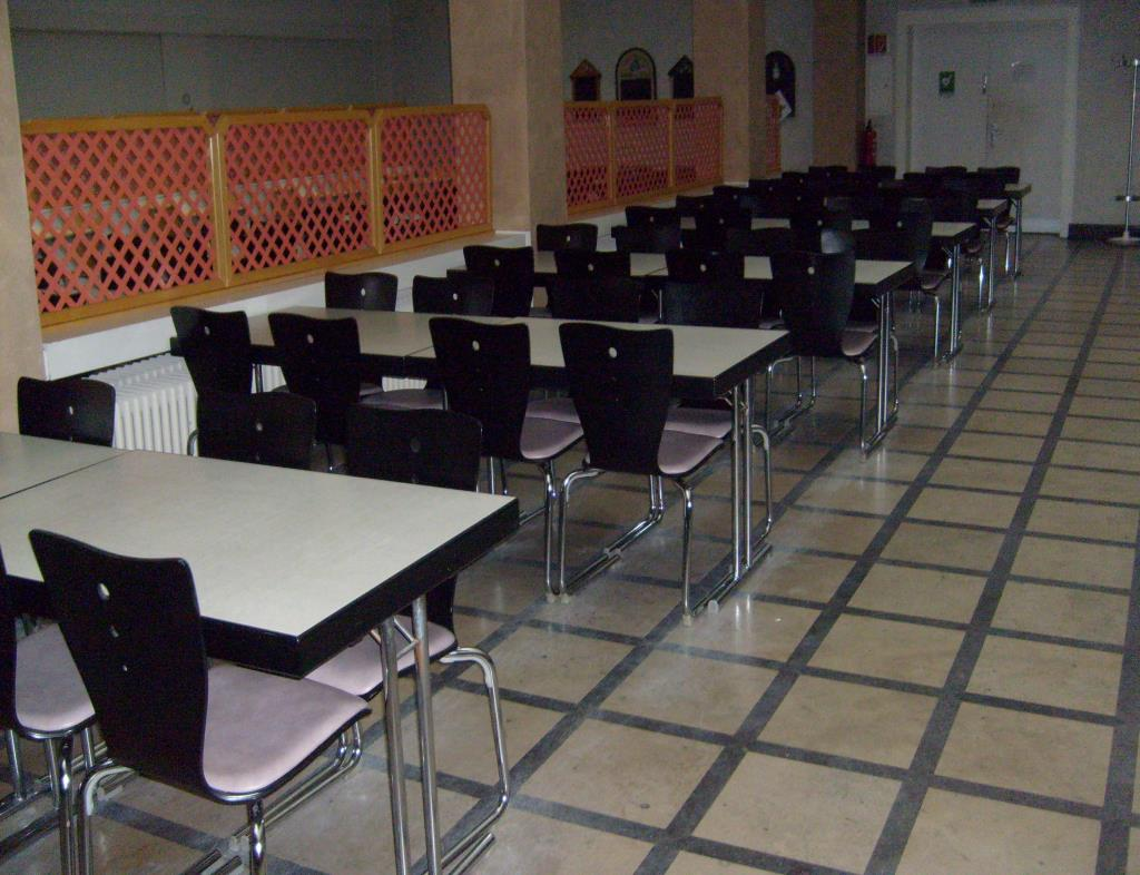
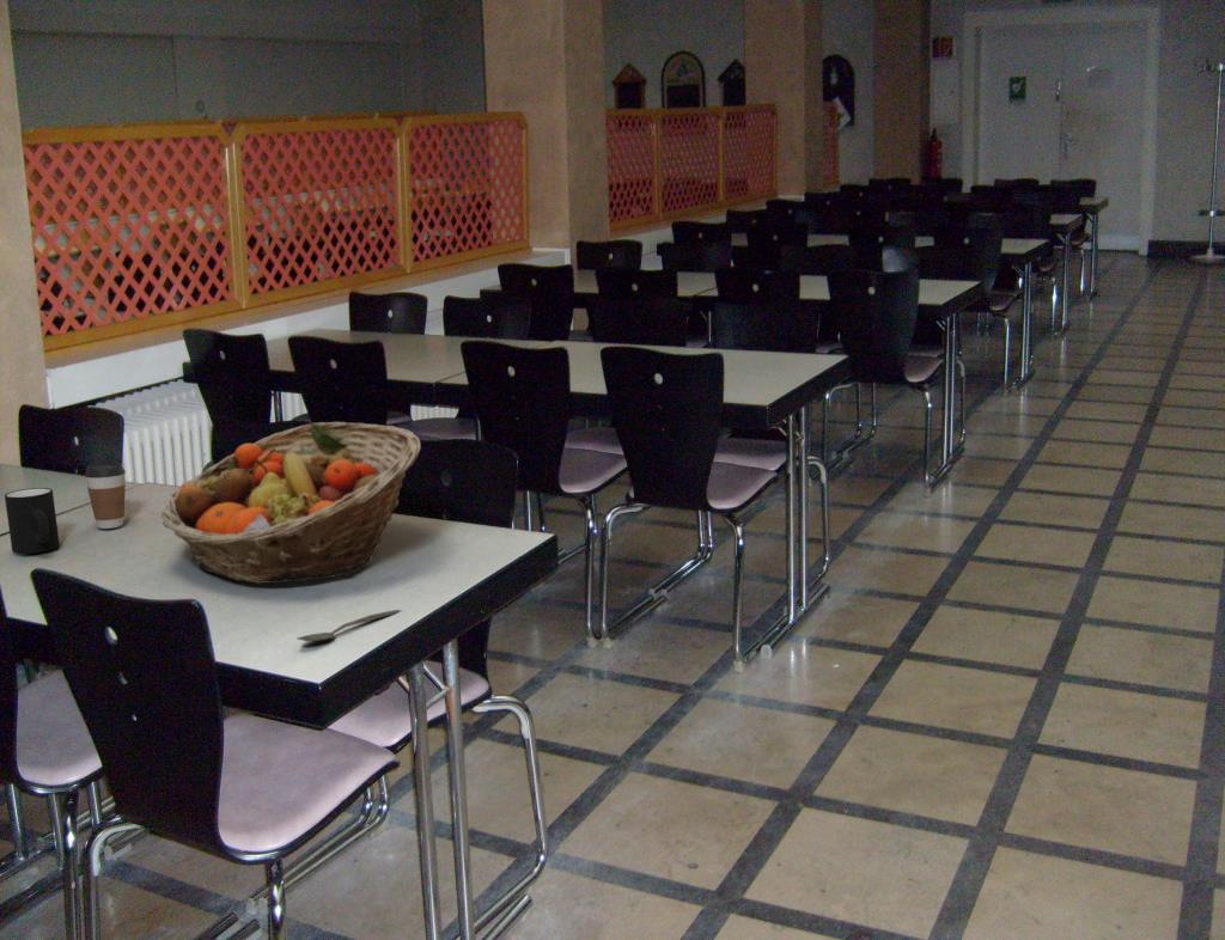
+ fruit basket [160,421,422,585]
+ coffee cup [84,463,127,530]
+ mug [4,487,61,555]
+ spoon [297,609,404,642]
